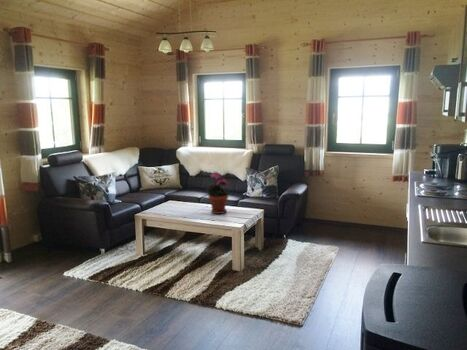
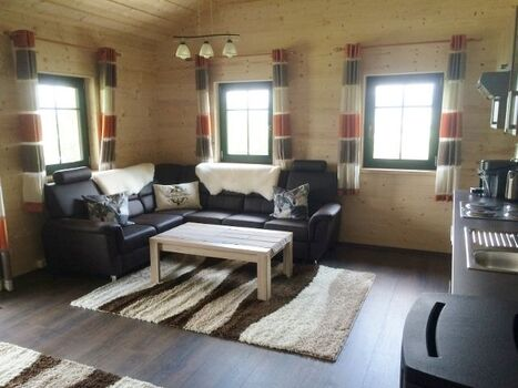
- potted plant [205,171,231,215]
